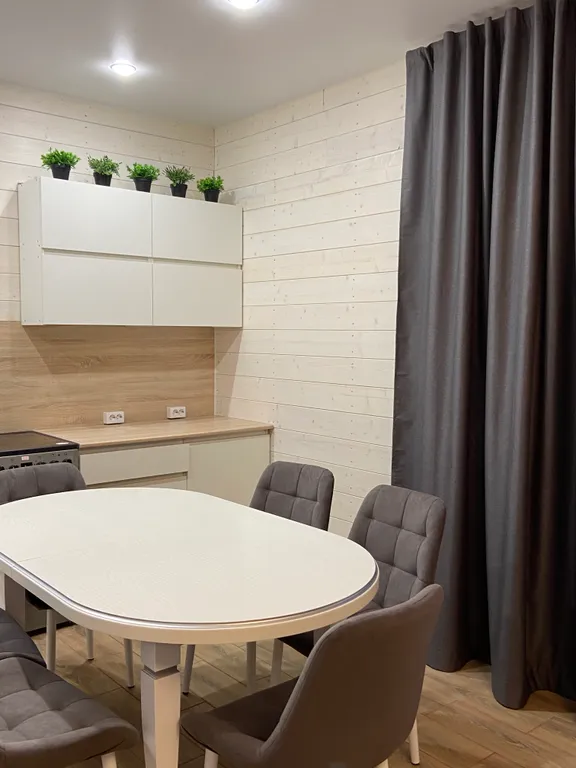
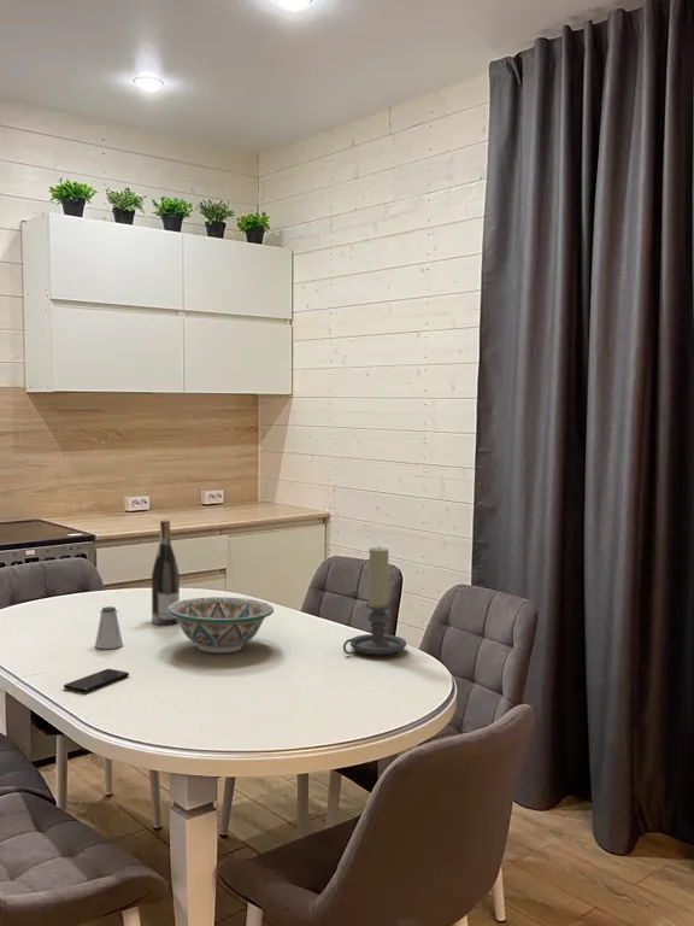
+ smartphone [63,668,130,693]
+ wine bottle [151,520,181,626]
+ saltshaker [94,605,124,650]
+ candle holder [342,545,407,656]
+ decorative bowl [167,596,275,654]
